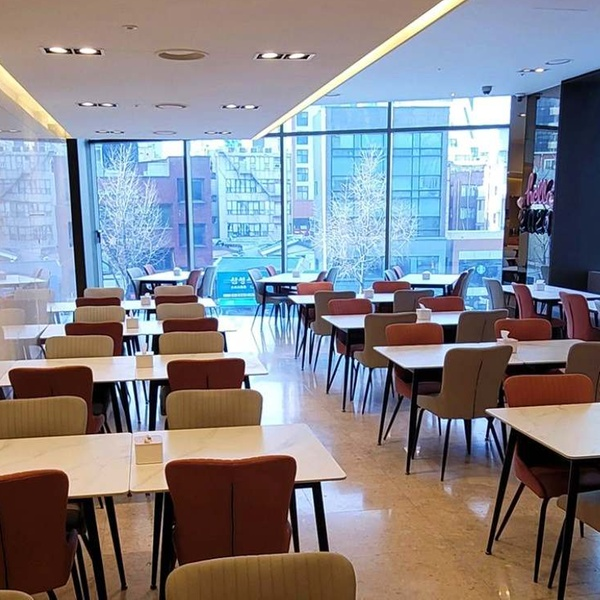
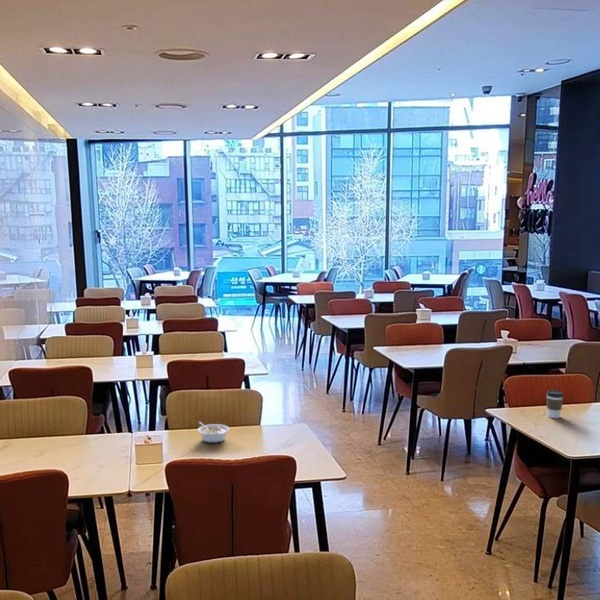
+ coffee cup [545,389,564,419]
+ legume [197,421,230,444]
